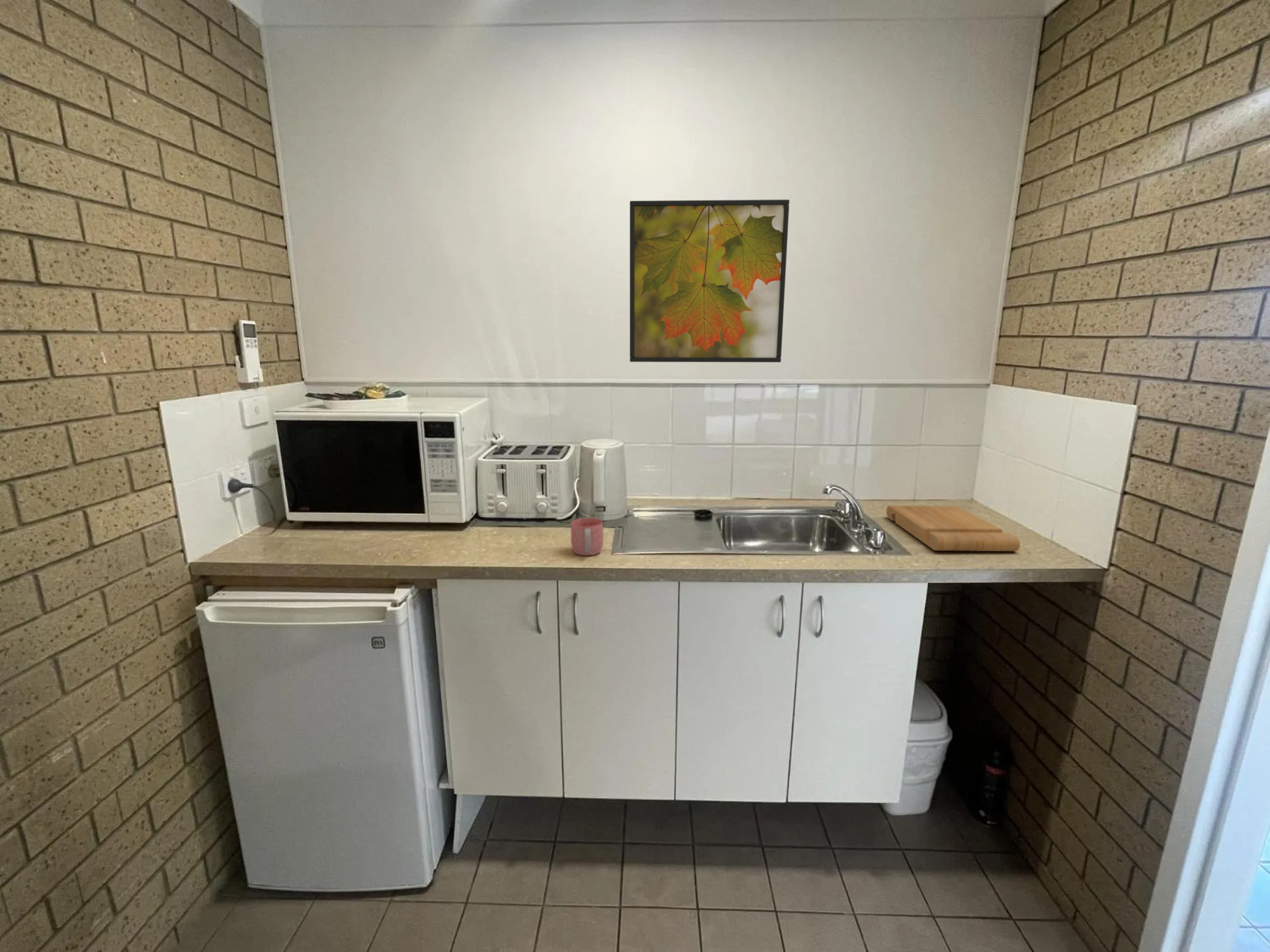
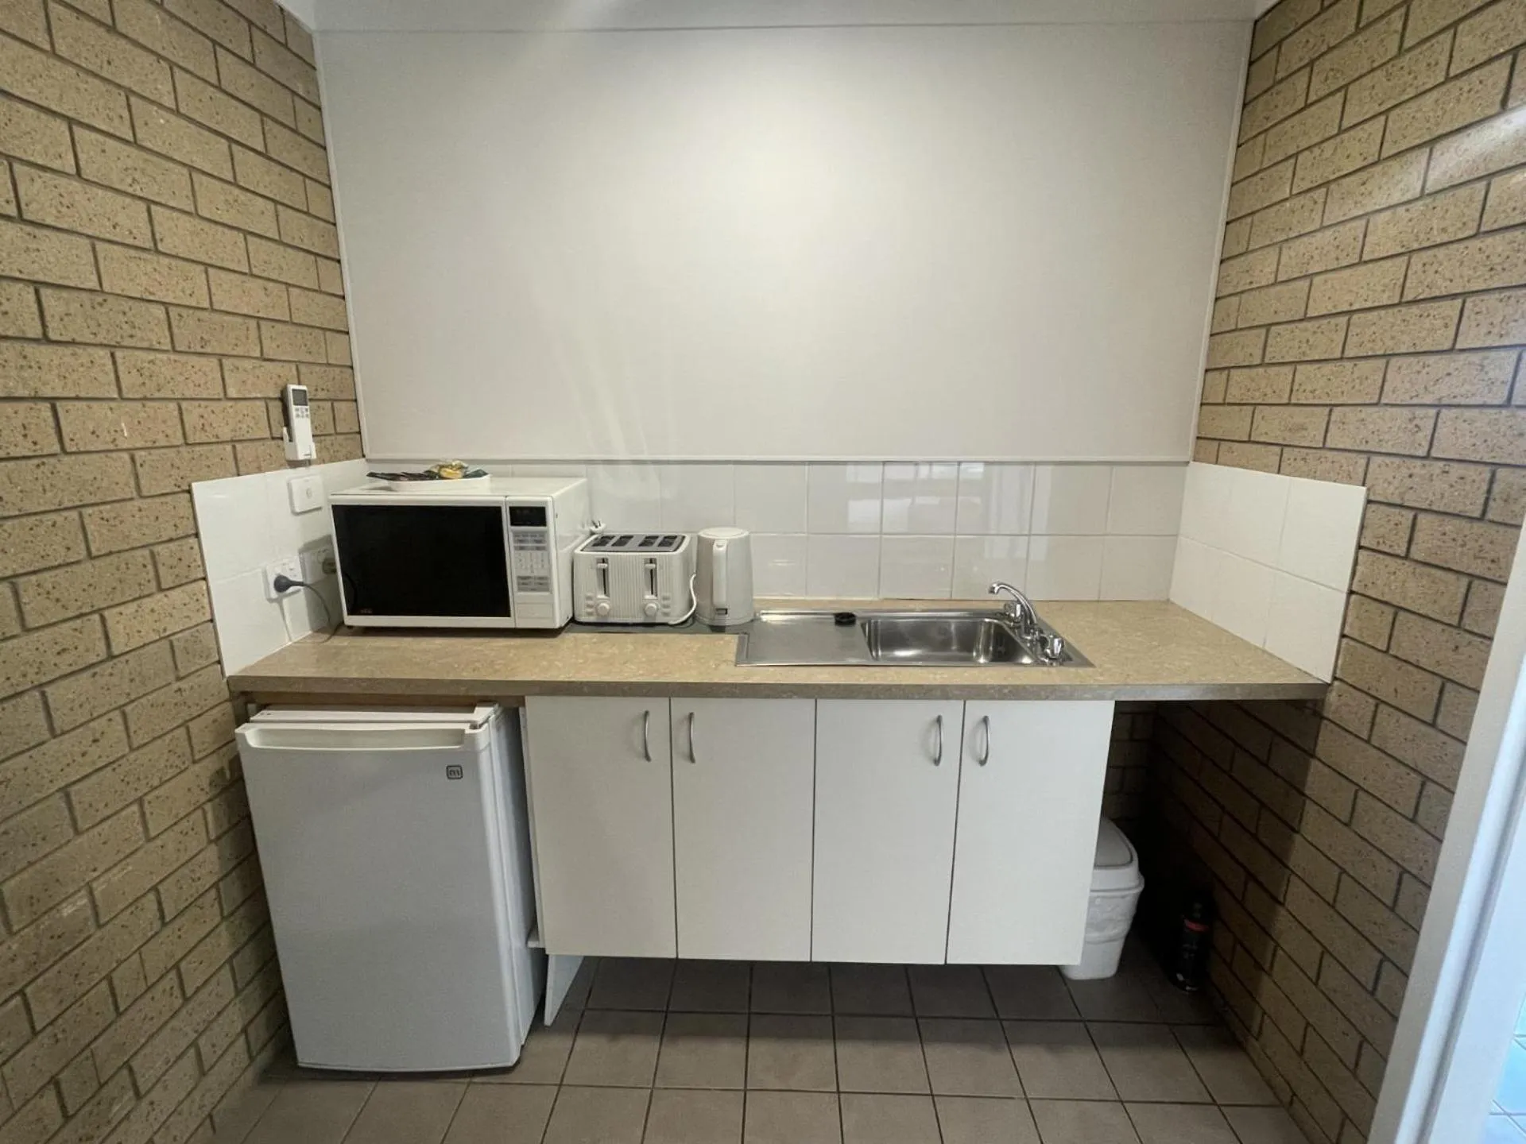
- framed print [629,199,790,363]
- cutting board [886,505,1021,552]
- mug [570,517,604,556]
